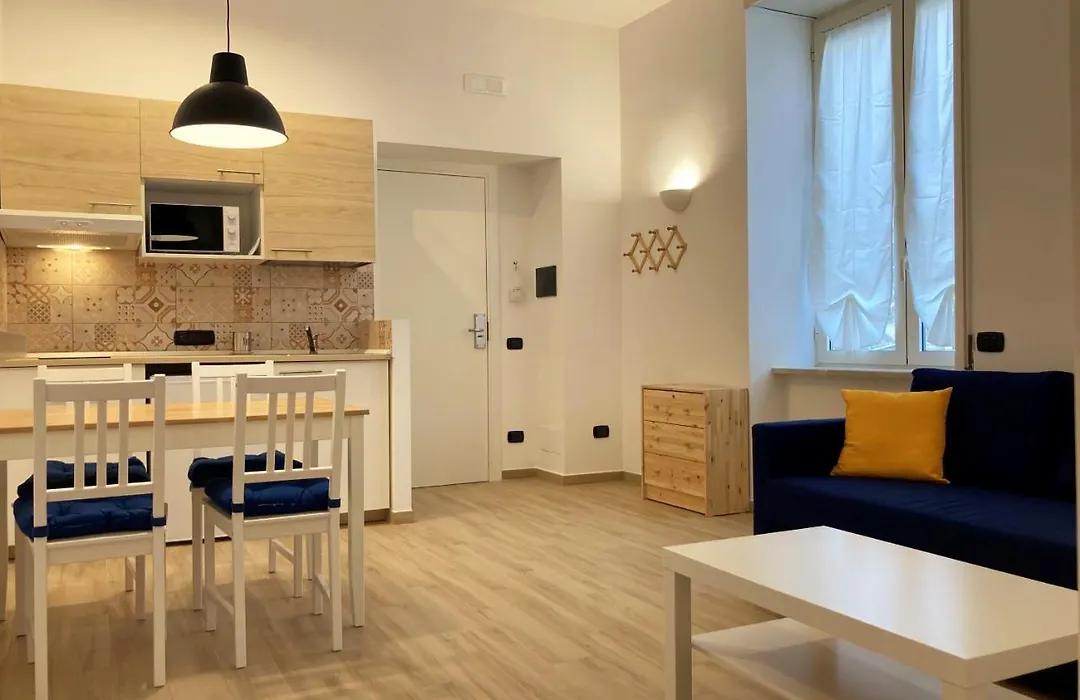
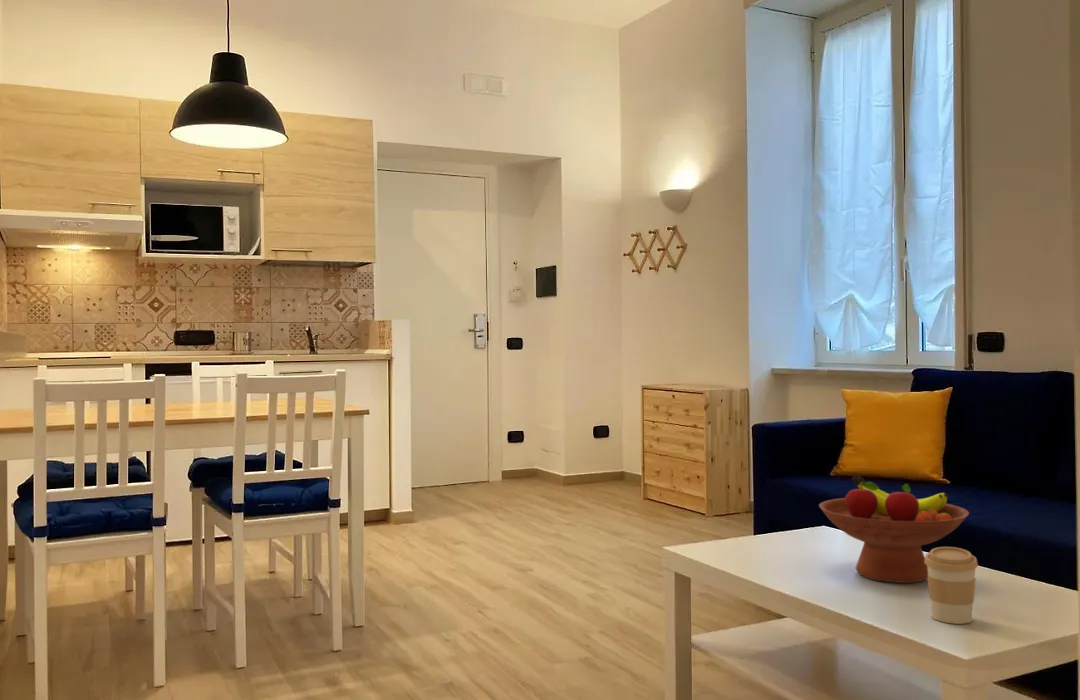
+ fruit bowl [818,475,970,584]
+ coffee cup [924,546,979,625]
